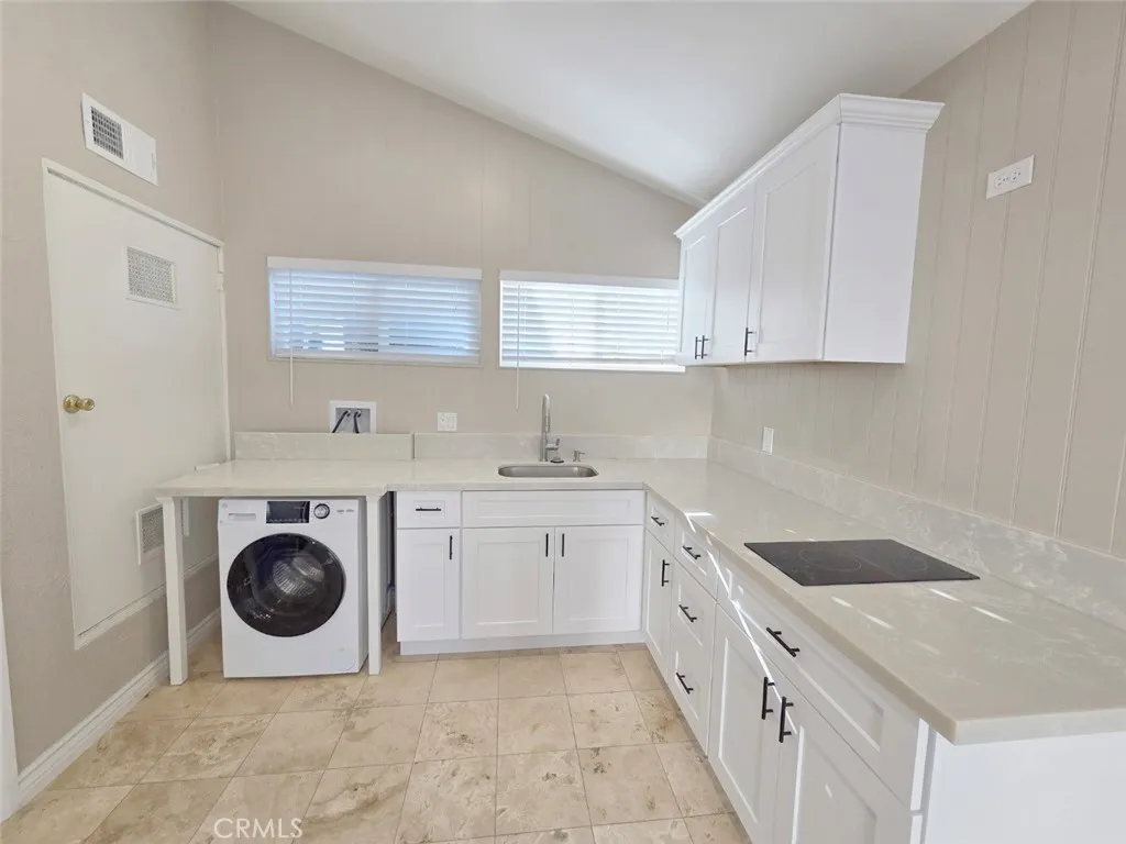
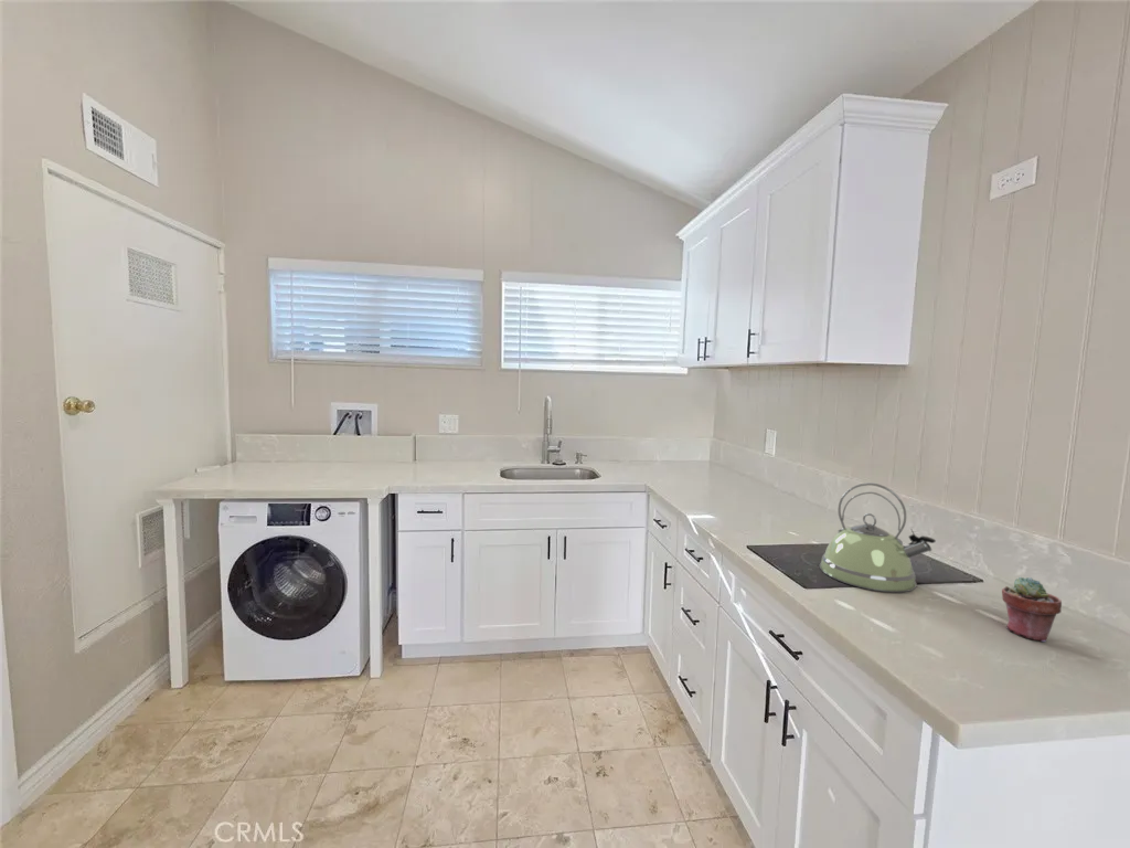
+ potted succulent [1001,576,1063,643]
+ kettle [819,481,937,593]
